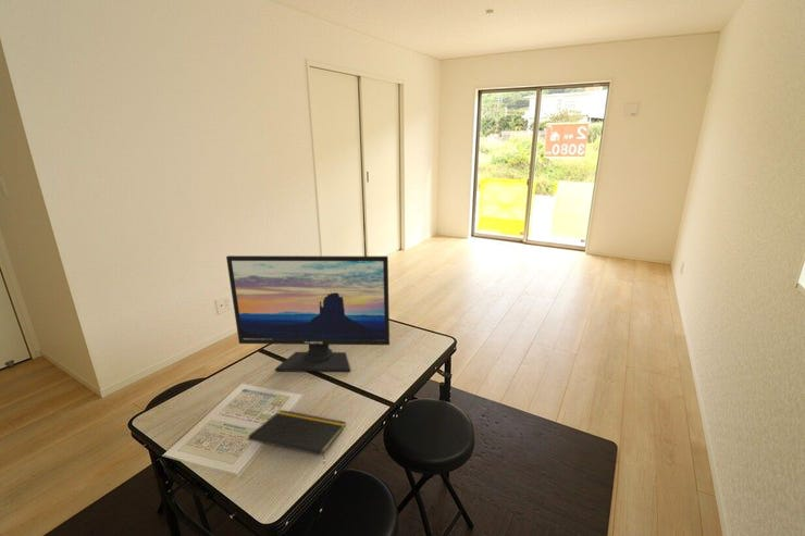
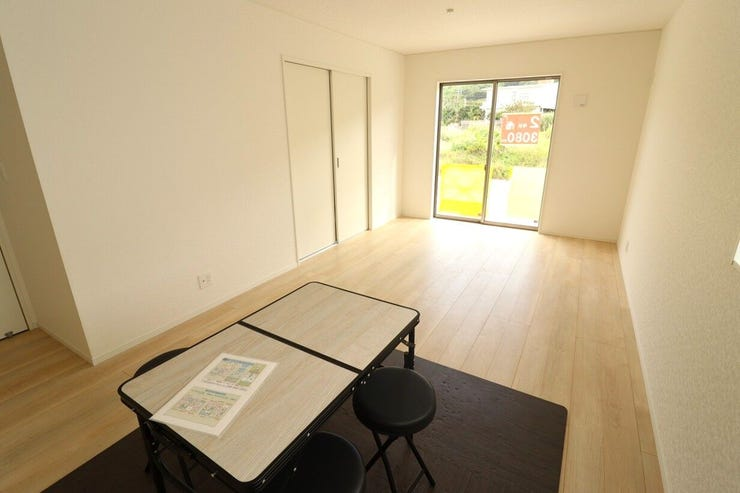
- computer monitor [225,254,391,373]
- notepad [247,409,346,465]
